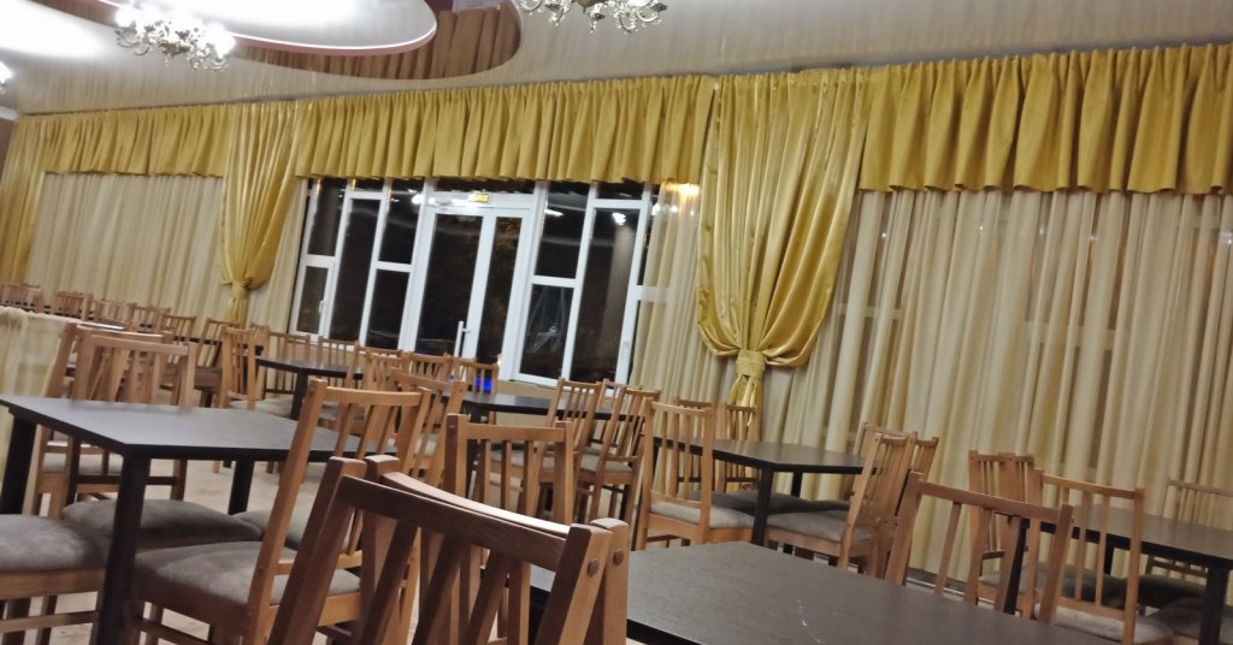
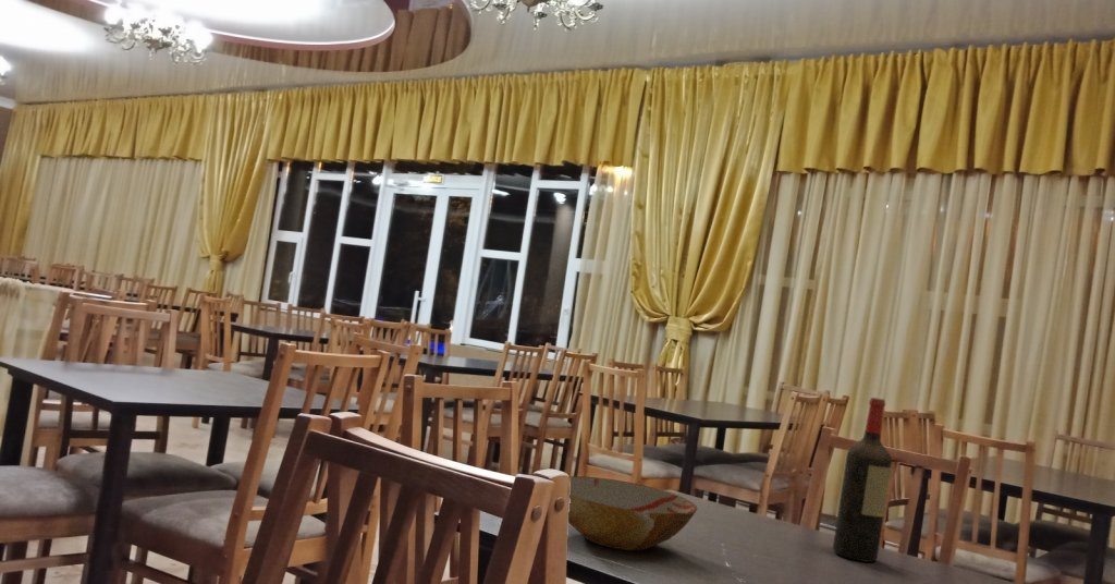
+ bowl [567,475,699,552]
+ wine bottle [832,397,893,563]
